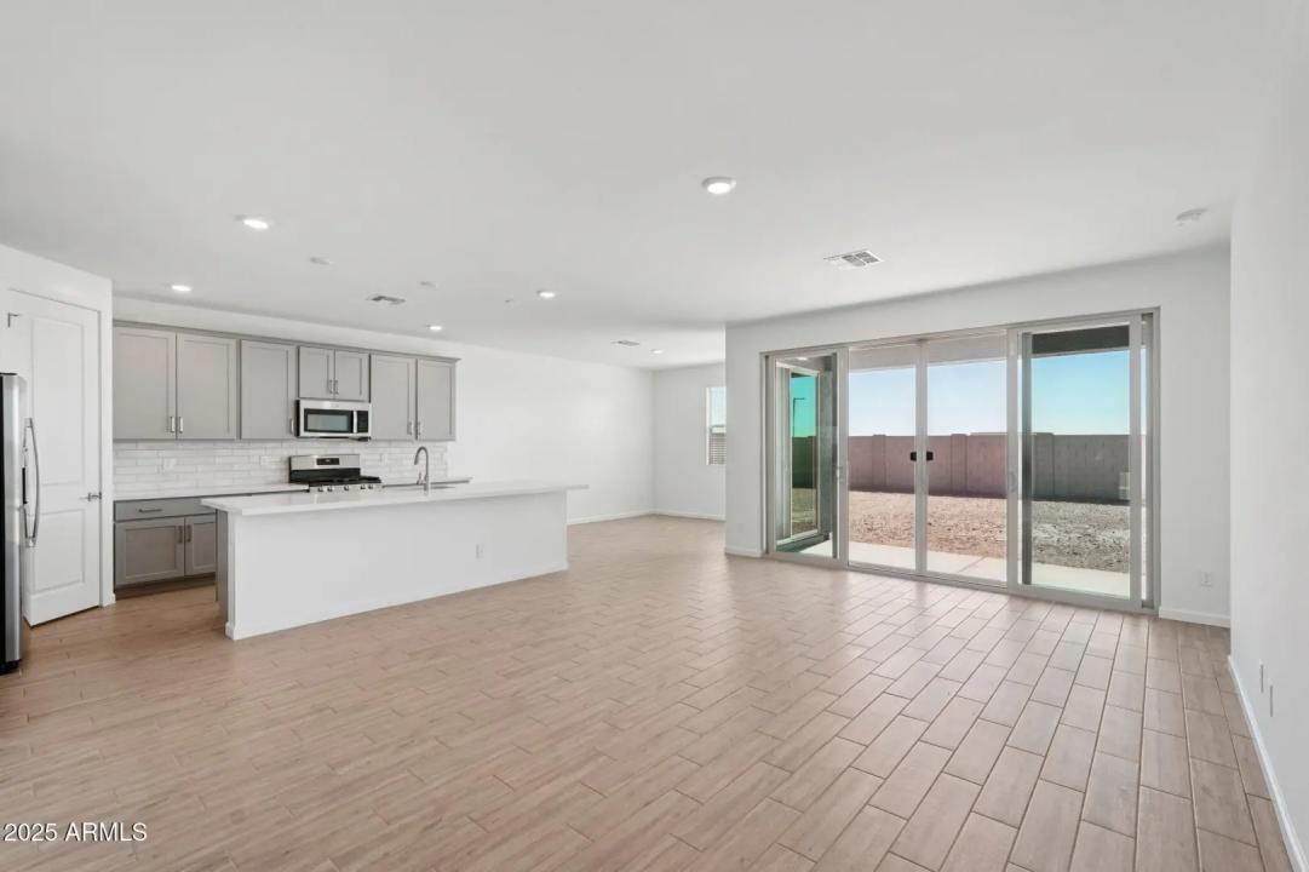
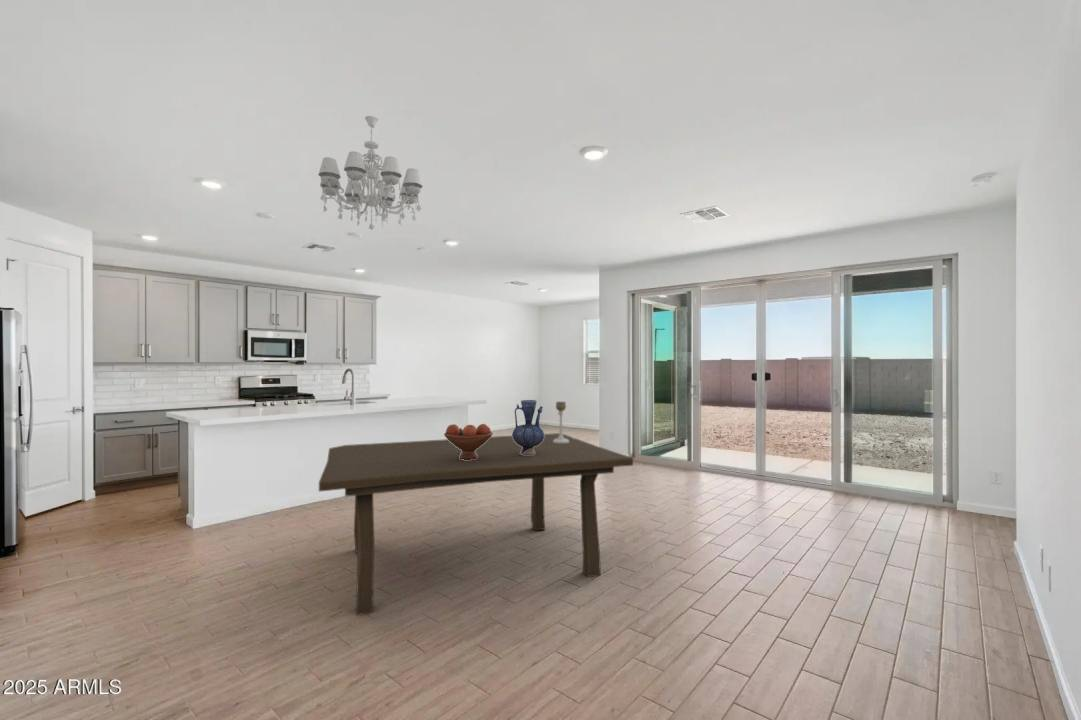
+ fruit bowl [443,423,494,460]
+ chandelier [317,115,423,230]
+ dining table [318,432,634,616]
+ vase [511,399,545,455]
+ candle holder [553,401,569,443]
